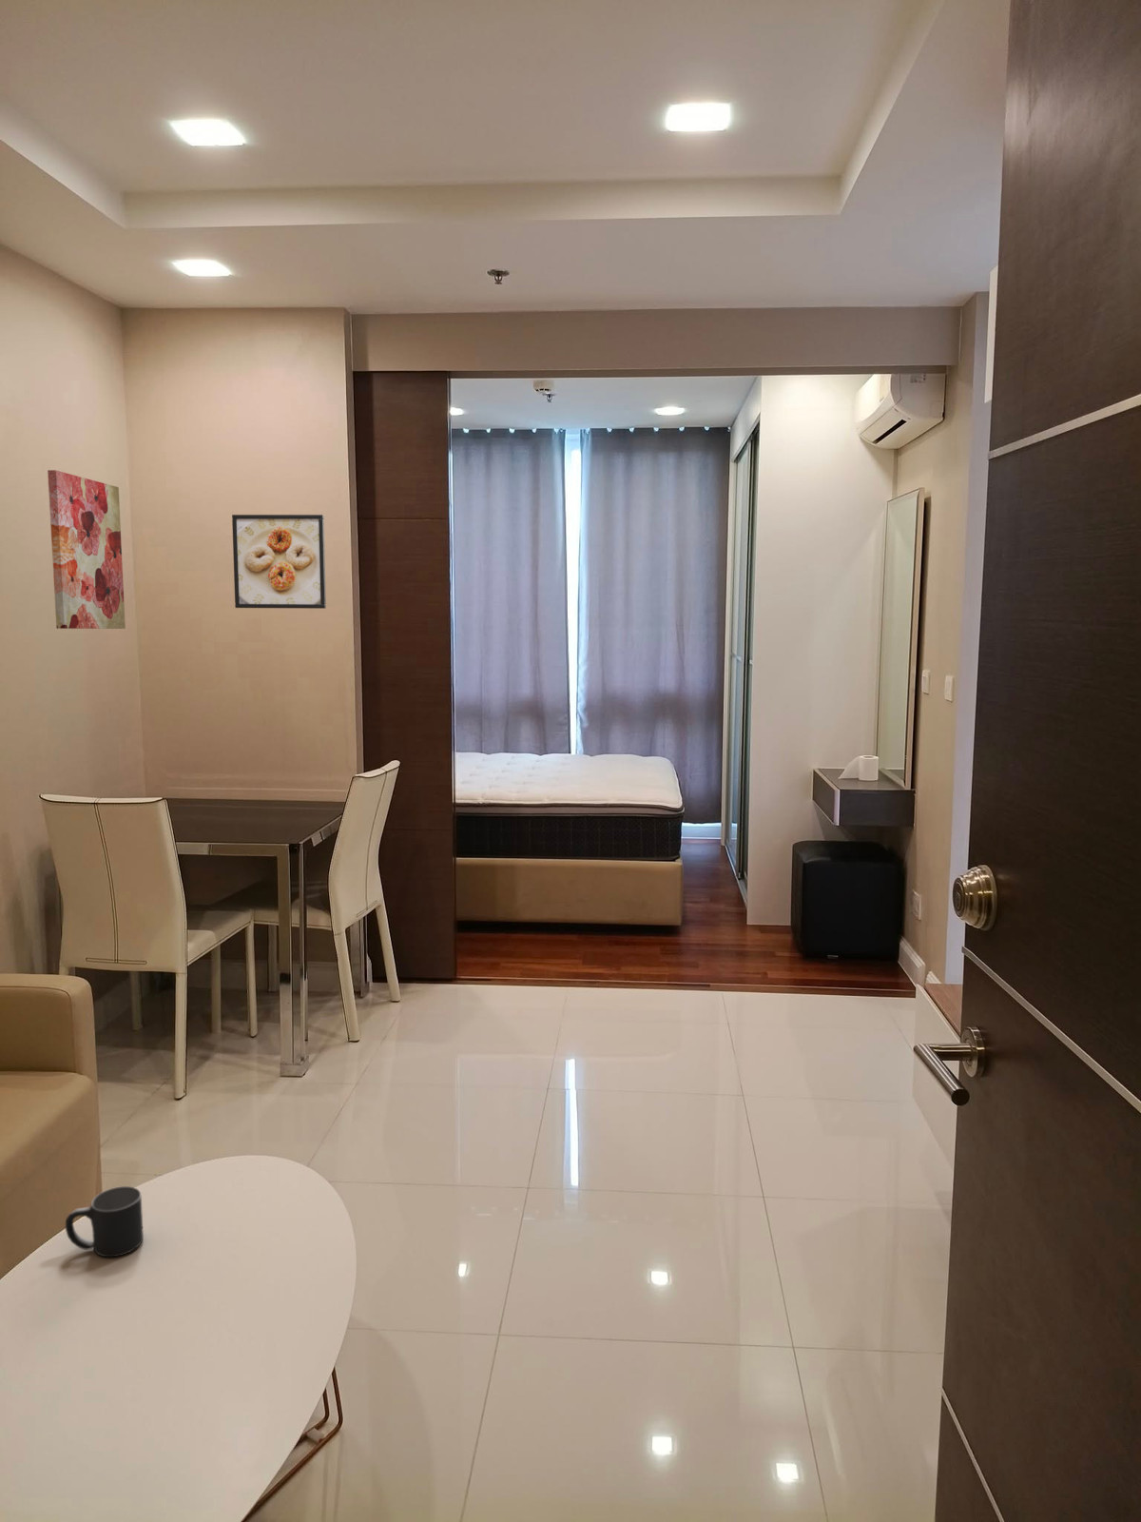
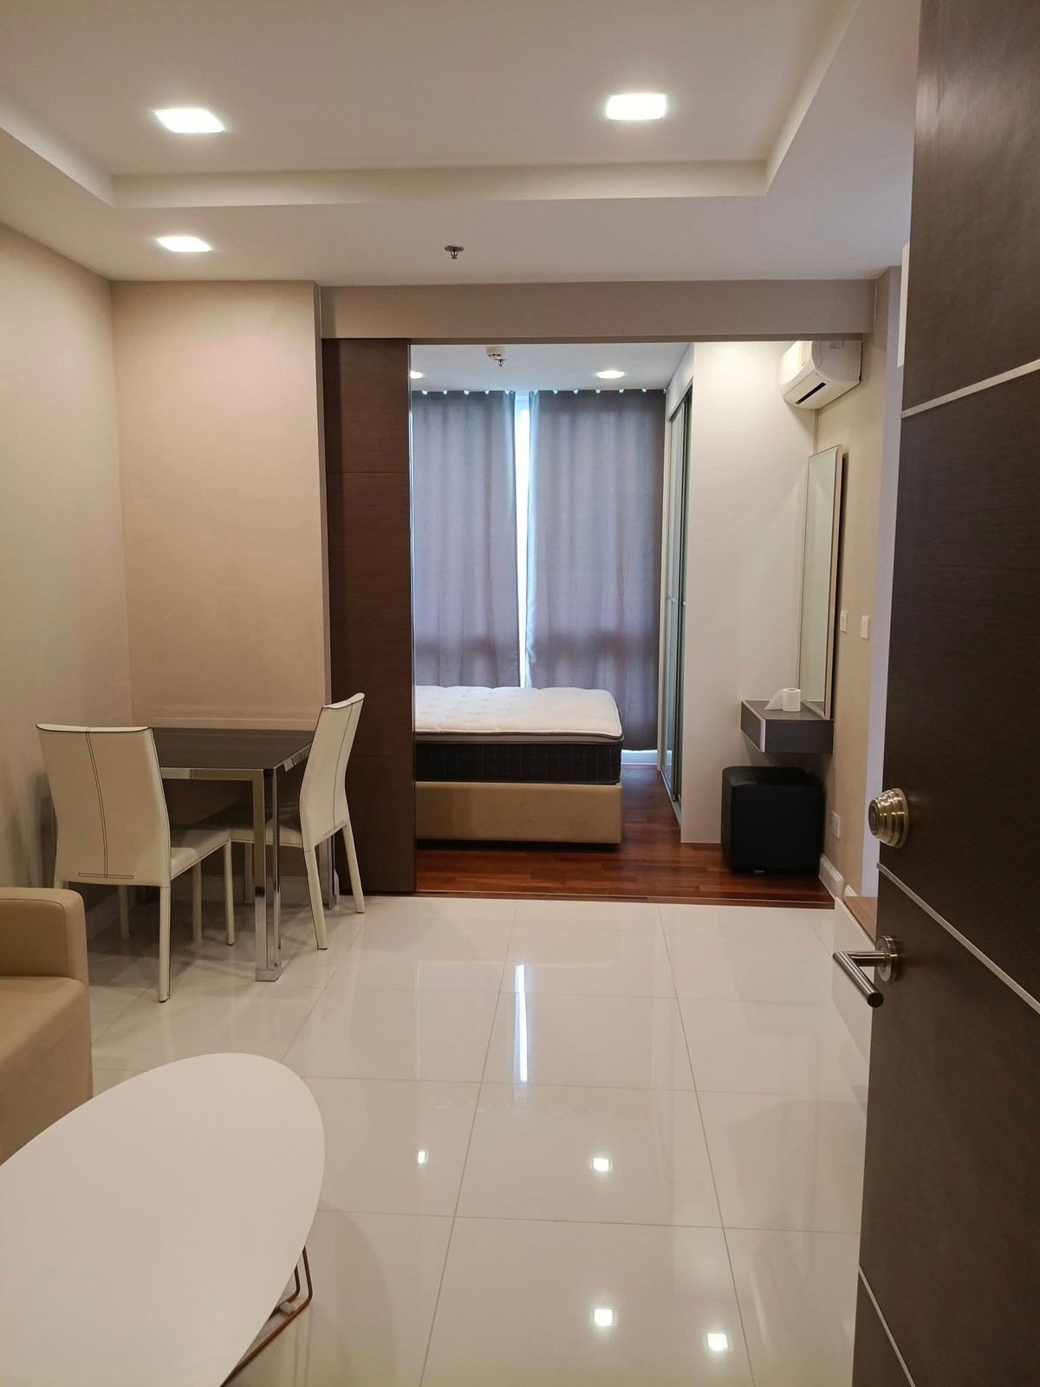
- wall art [47,469,127,629]
- mug [65,1185,145,1258]
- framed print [231,514,327,610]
